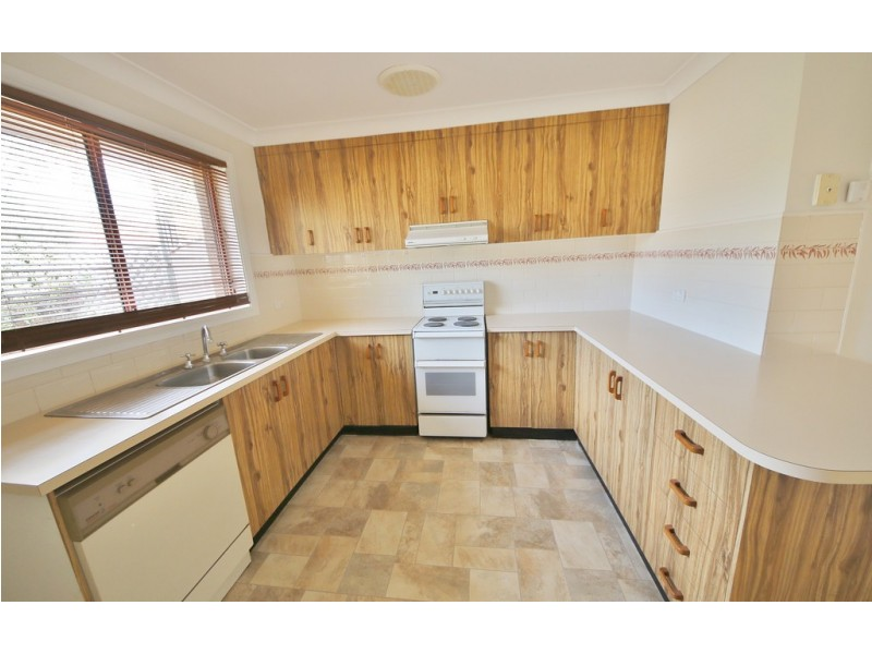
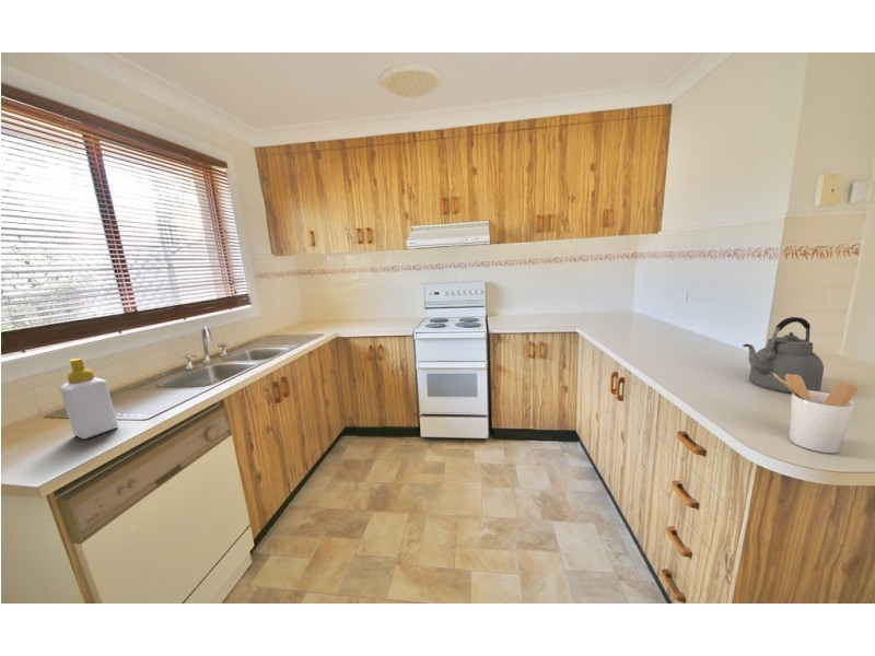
+ kettle [742,316,825,394]
+ utensil holder [773,373,860,454]
+ soap bottle [59,358,119,440]
